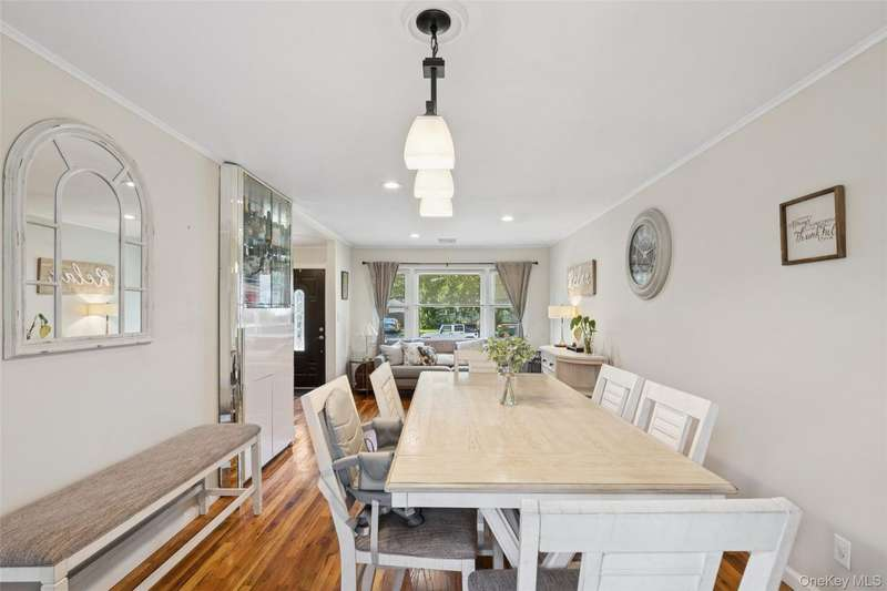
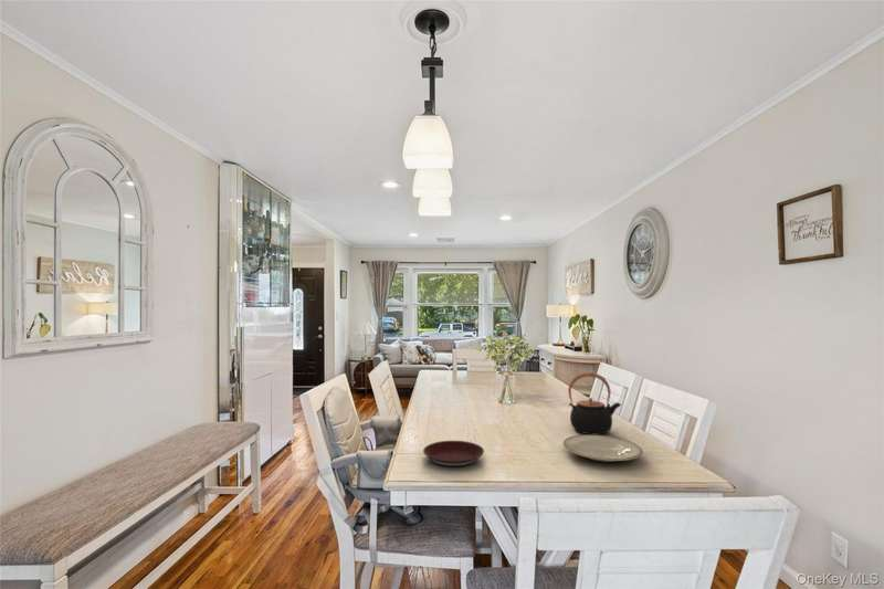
+ teapot [567,371,622,435]
+ plate [561,433,643,463]
+ plate [422,440,485,467]
